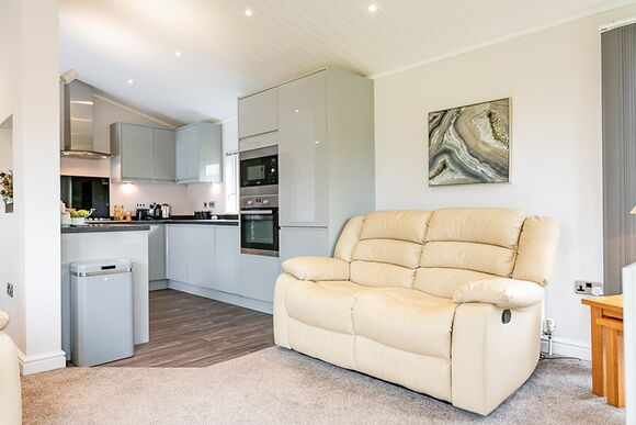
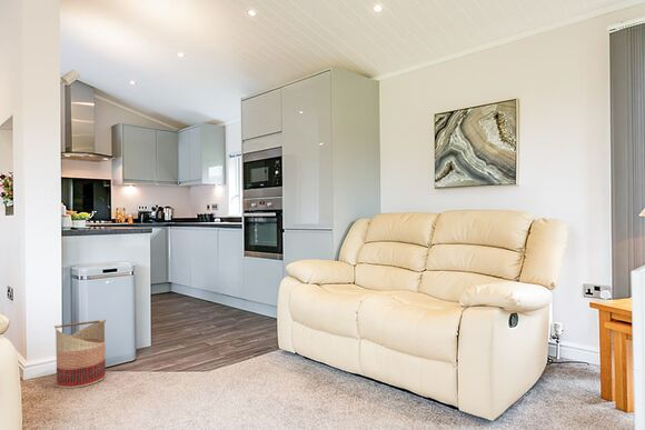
+ basket [53,319,107,389]
